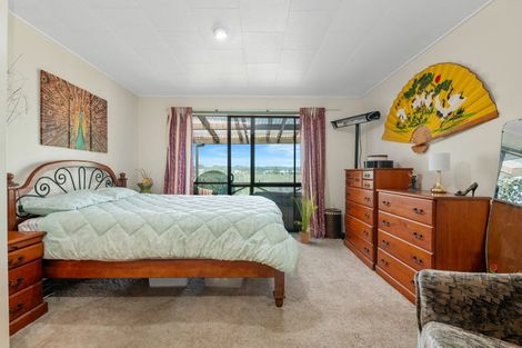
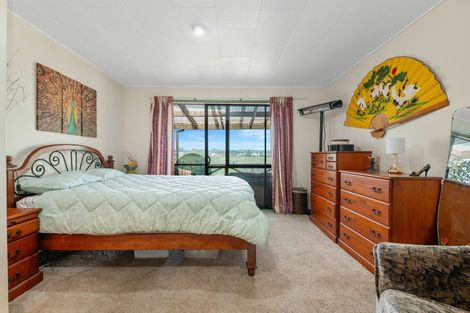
- house plant [290,188,319,245]
